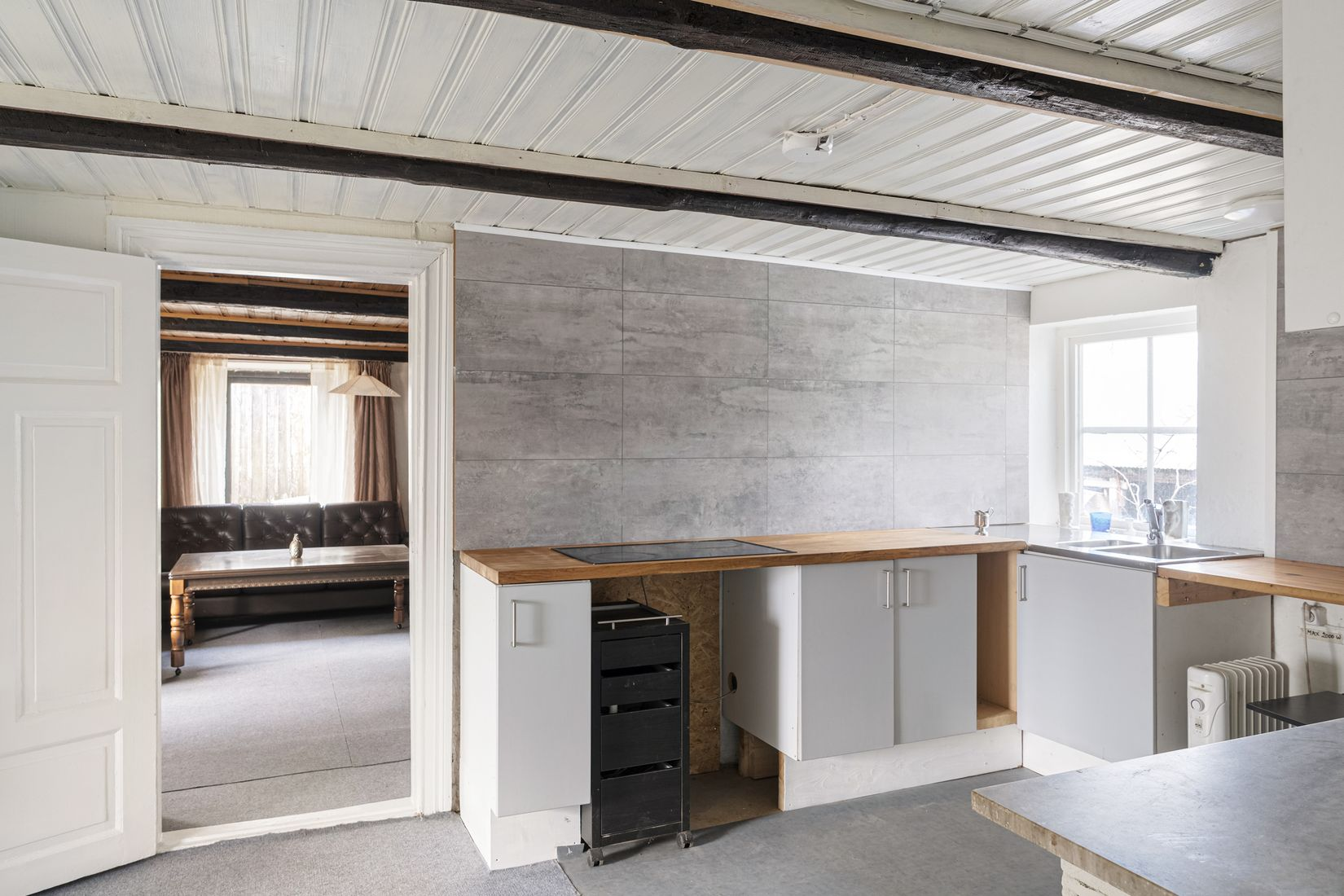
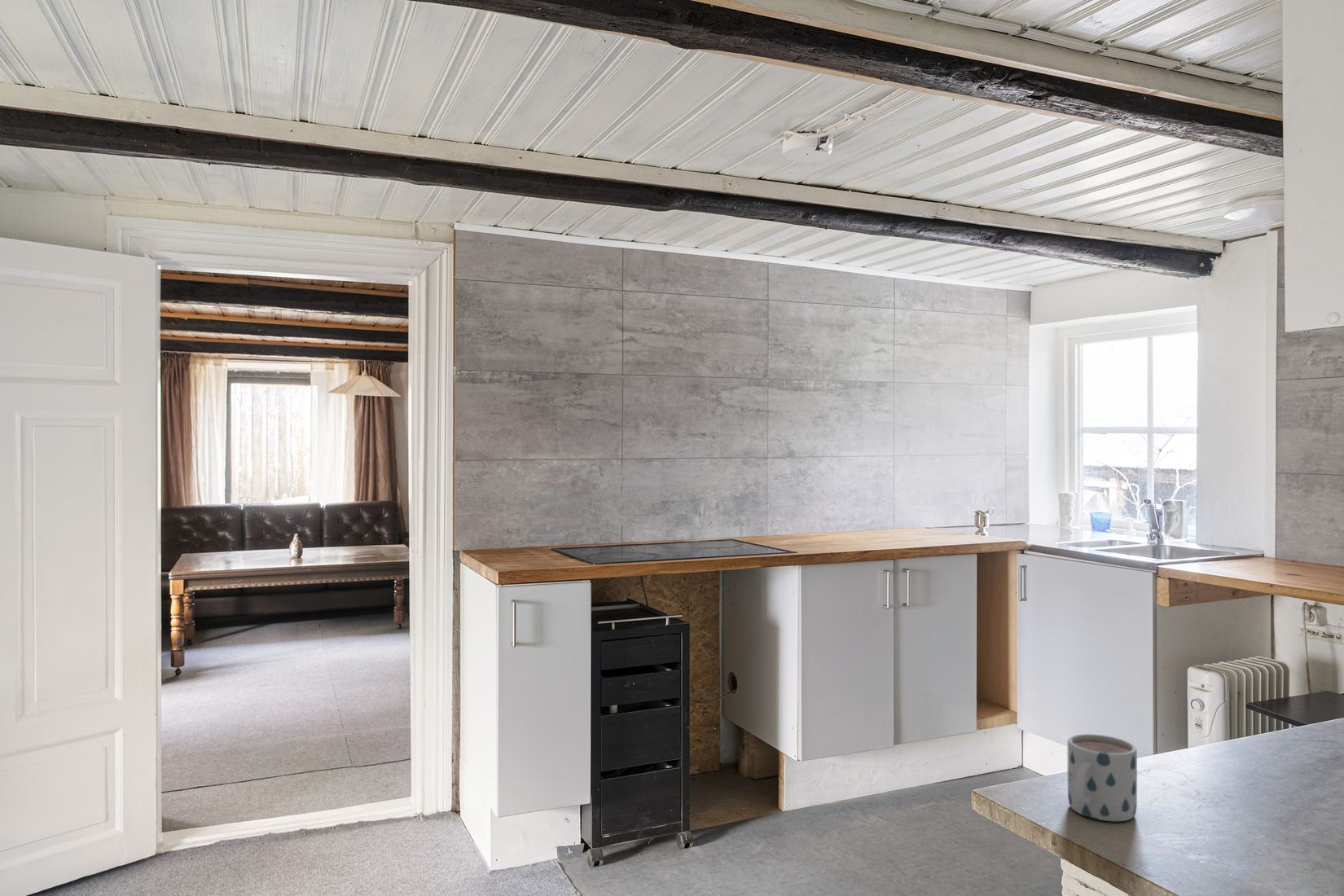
+ mug [1067,733,1138,822]
